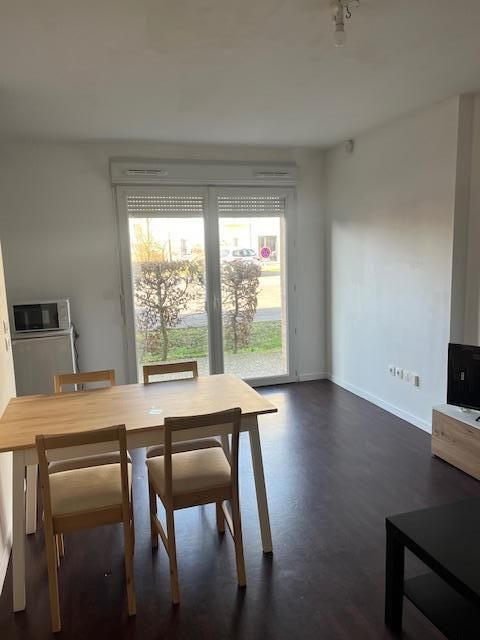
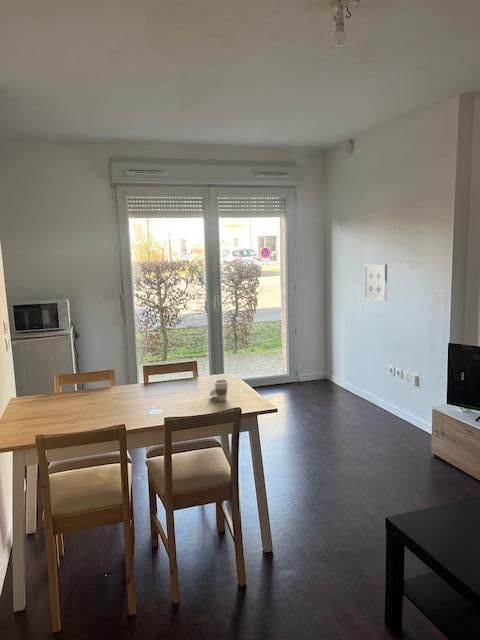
+ wall art [363,263,388,303]
+ cup [209,378,229,402]
